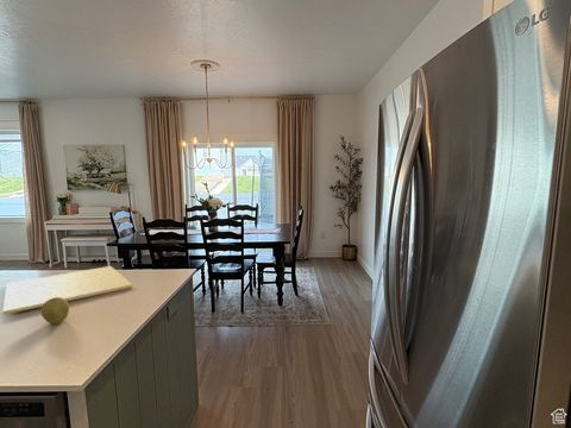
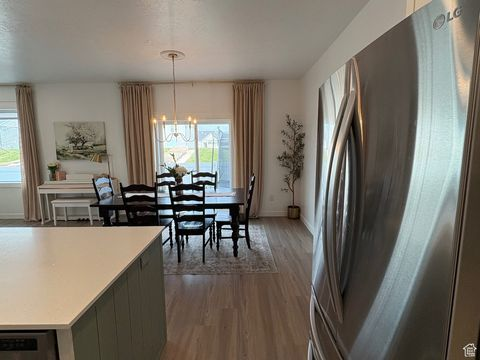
- cutting board [2,265,133,316]
- fruit [39,297,70,326]
